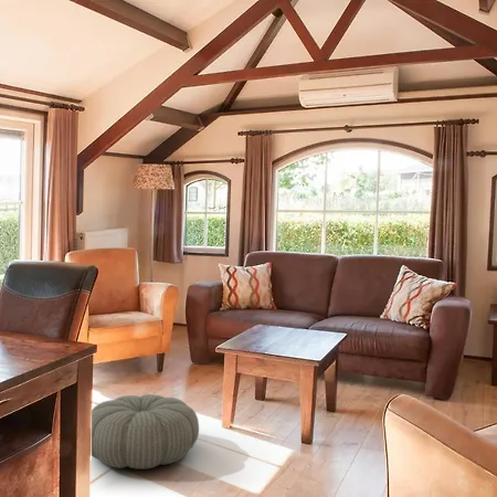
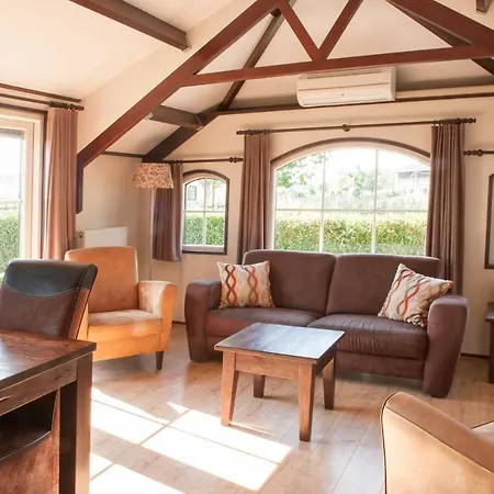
- pouf [91,393,200,470]
